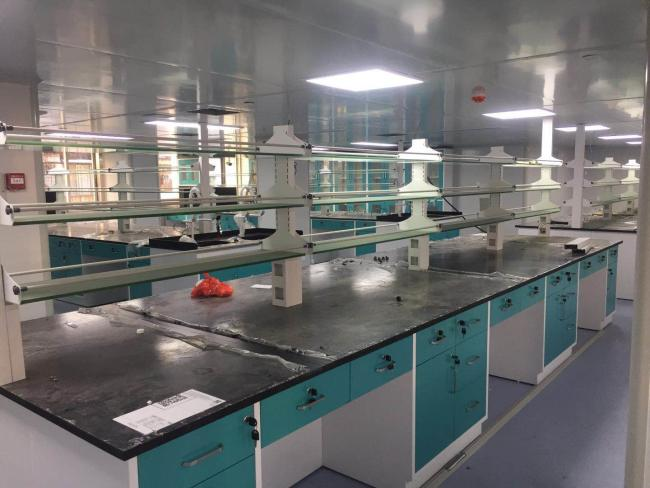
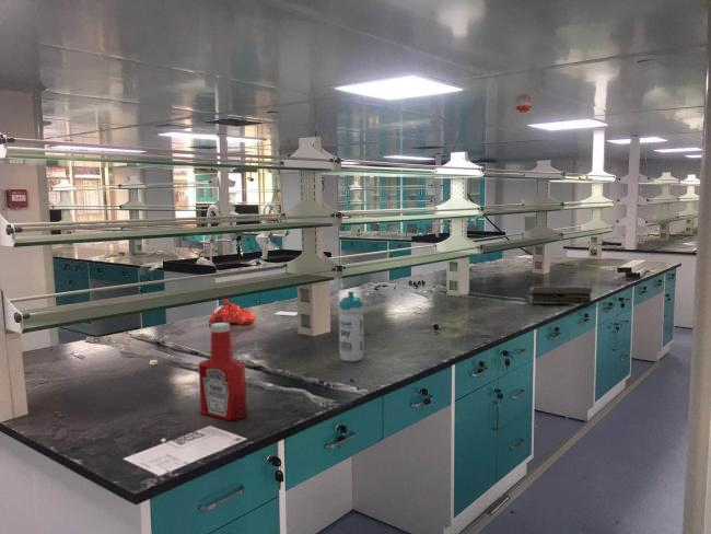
+ laptop [525,286,593,305]
+ soap bottle [198,322,248,422]
+ water bottle [338,290,364,362]
